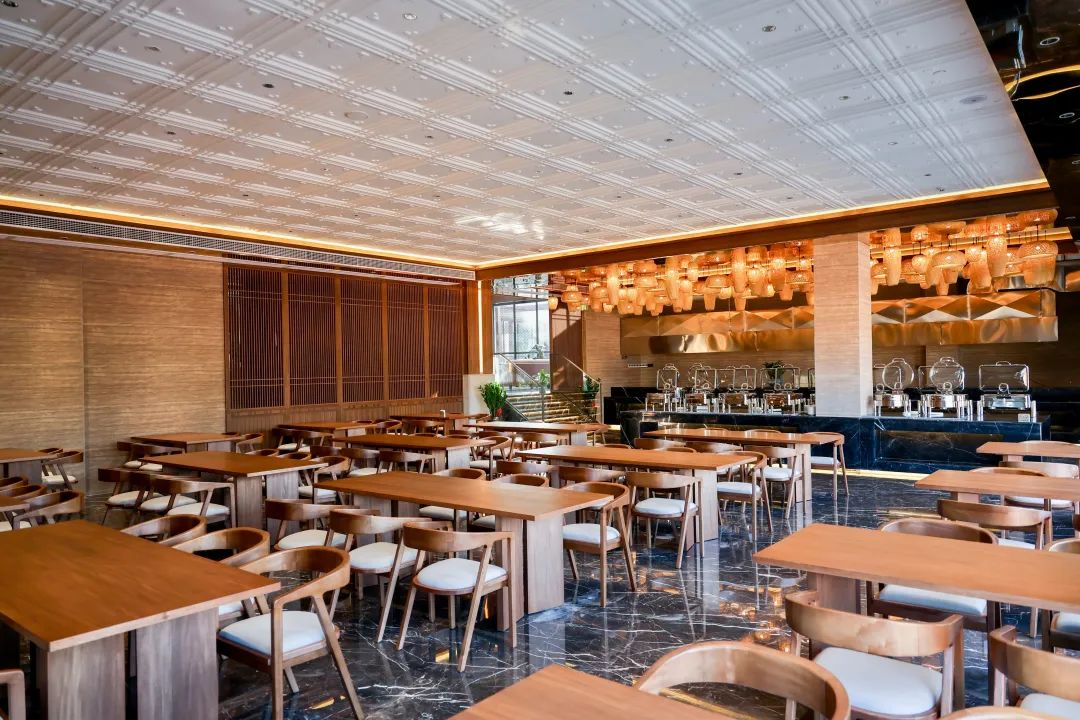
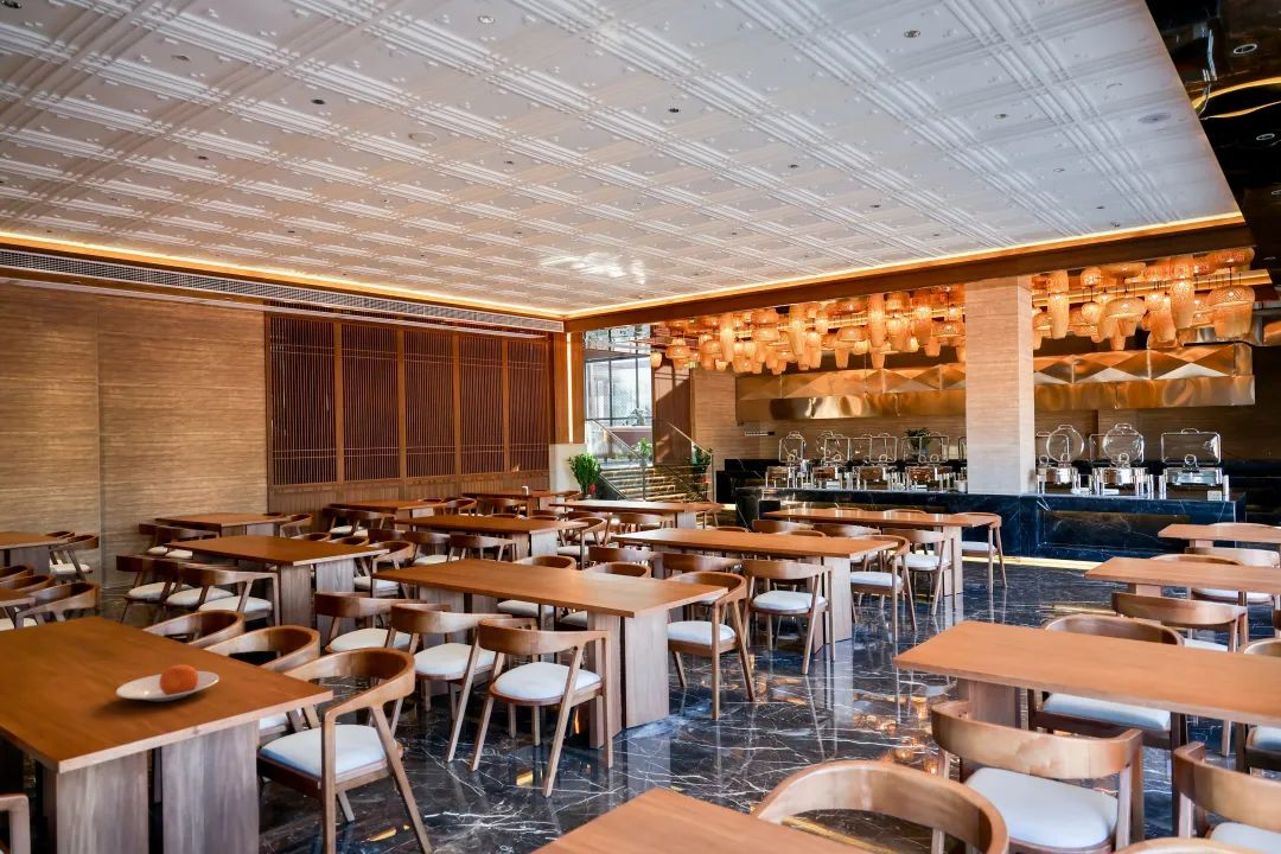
+ plate [115,664,221,702]
